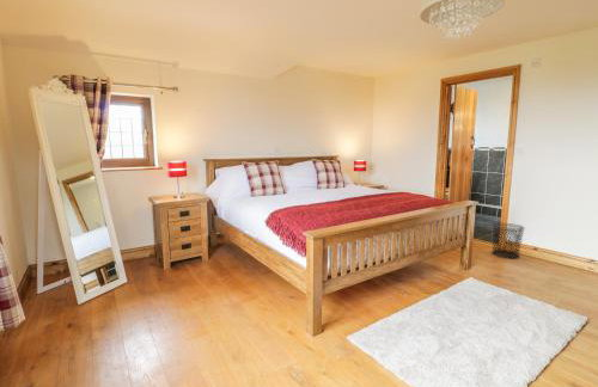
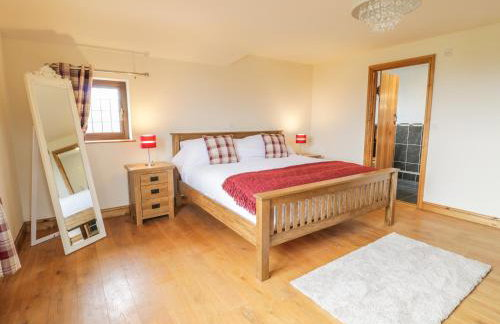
- waste bin [490,222,526,259]
